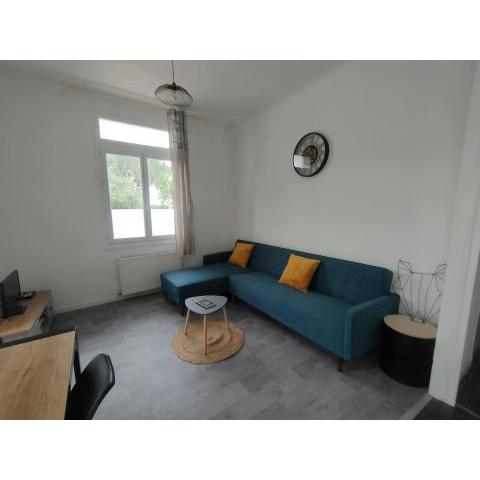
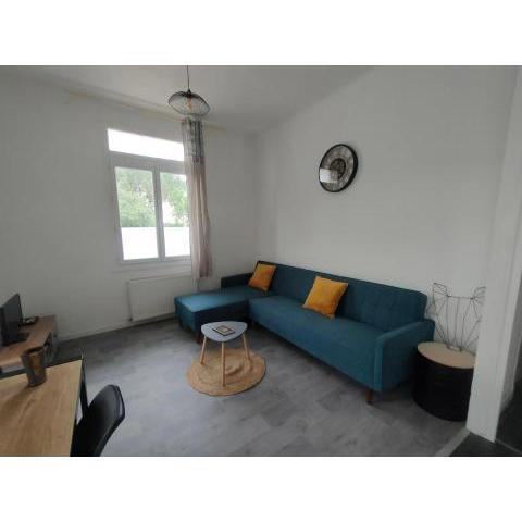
+ mug [18,345,49,387]
